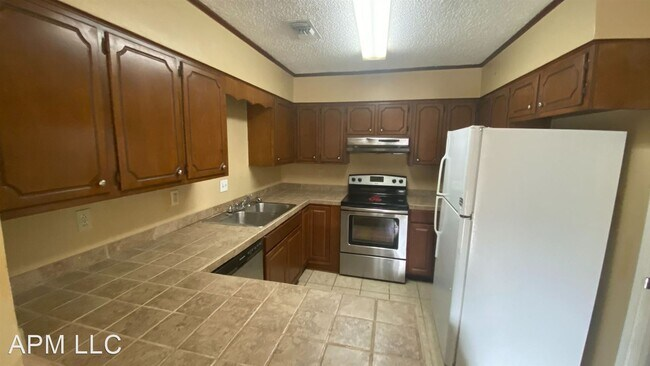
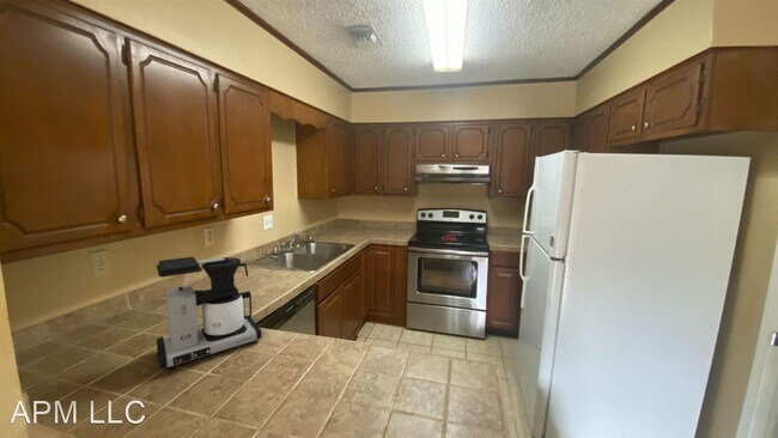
+ coffee maker [156,256,262,370]
